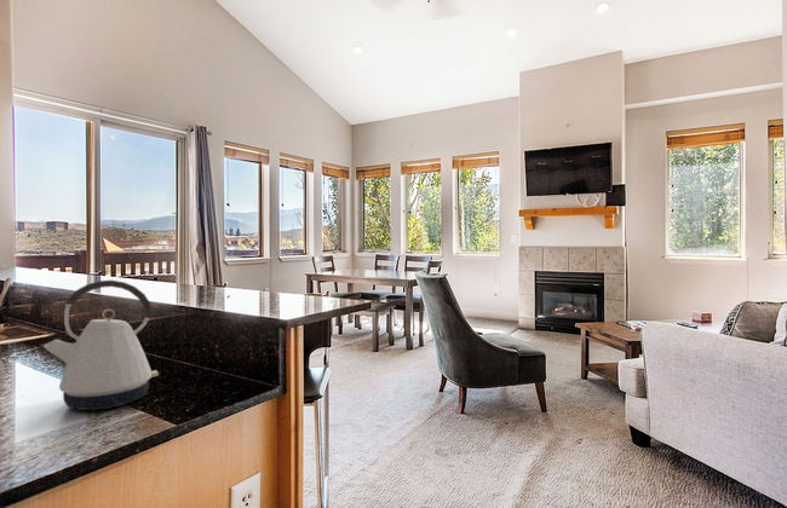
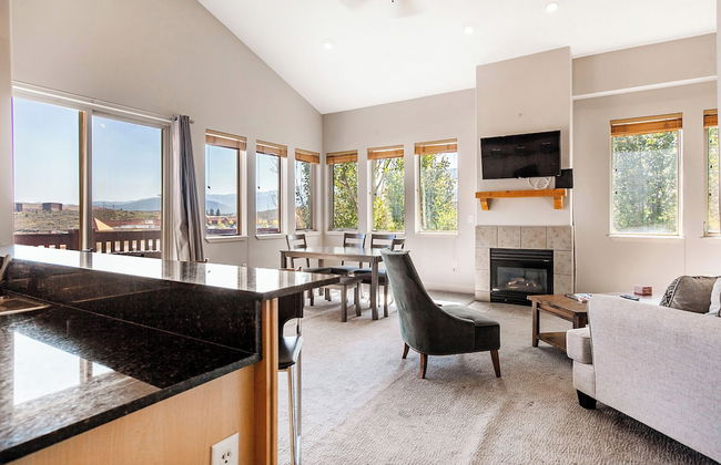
- kettle [42,279,160,411]
